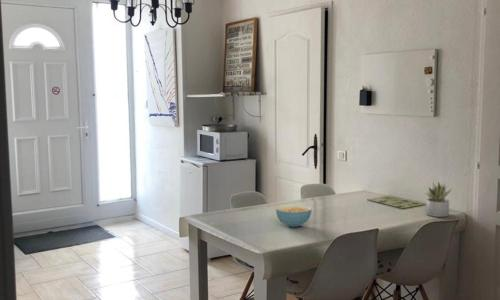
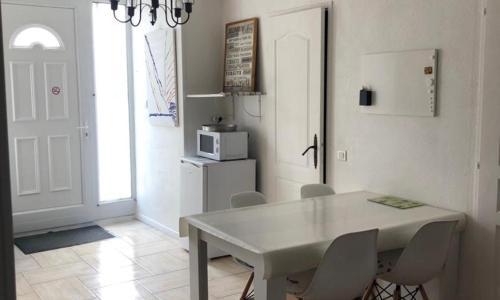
- succulent plant [424,181,454,218]
- cereal bowl [275,204,313,228]
